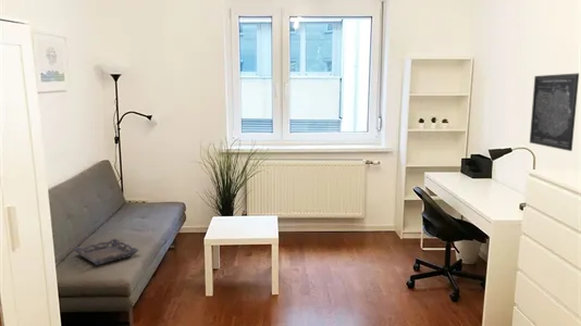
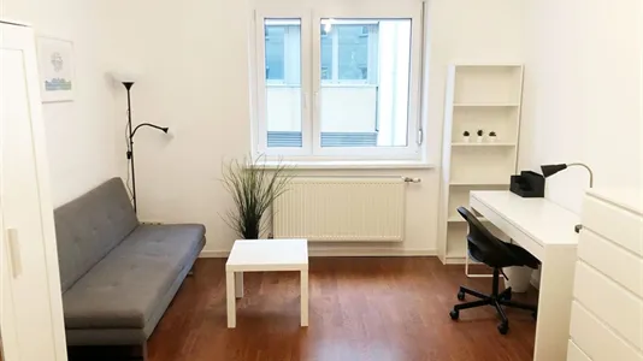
- wall art [529,73,580,152]
- tray [72,238,139,266]
